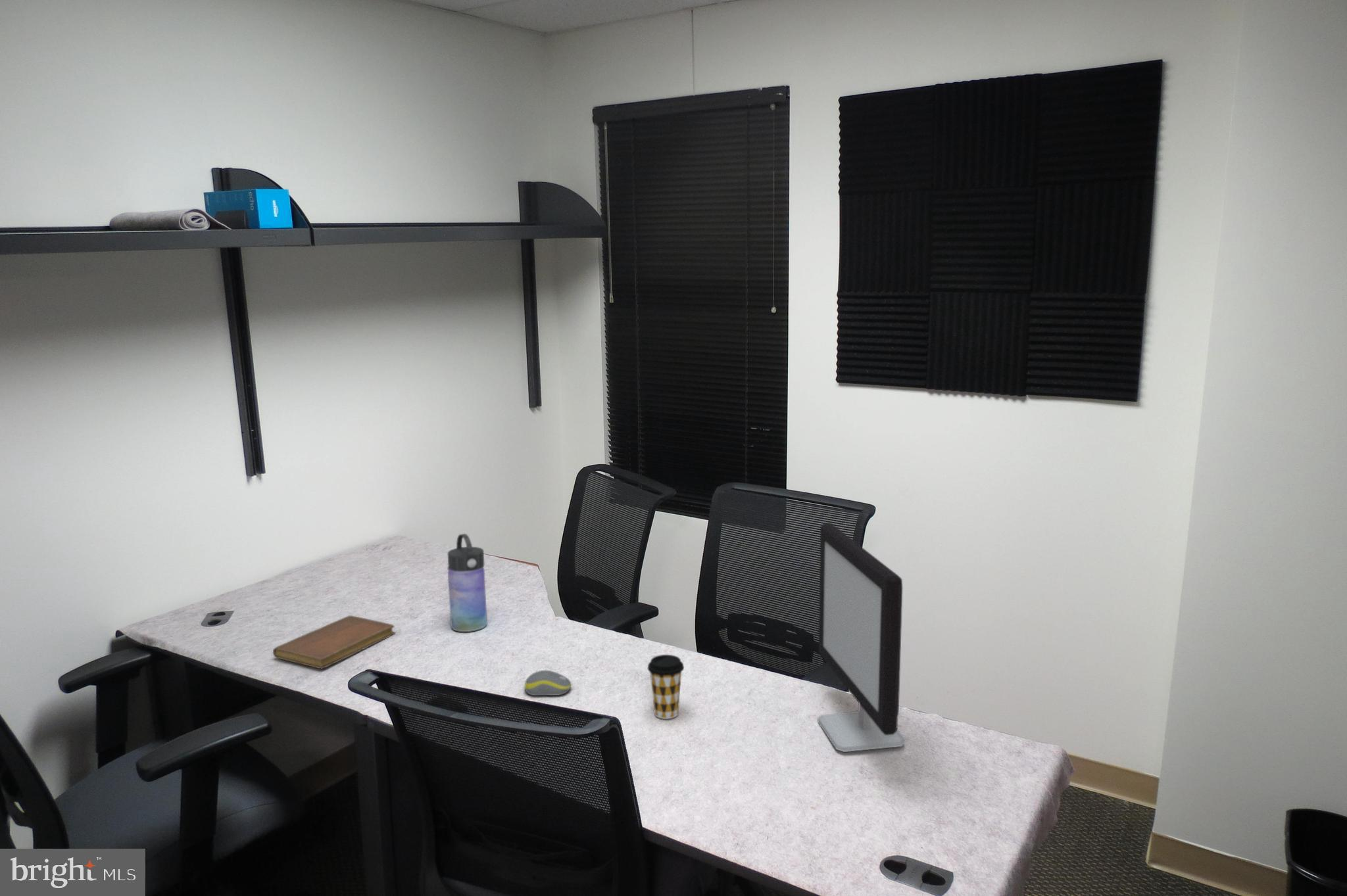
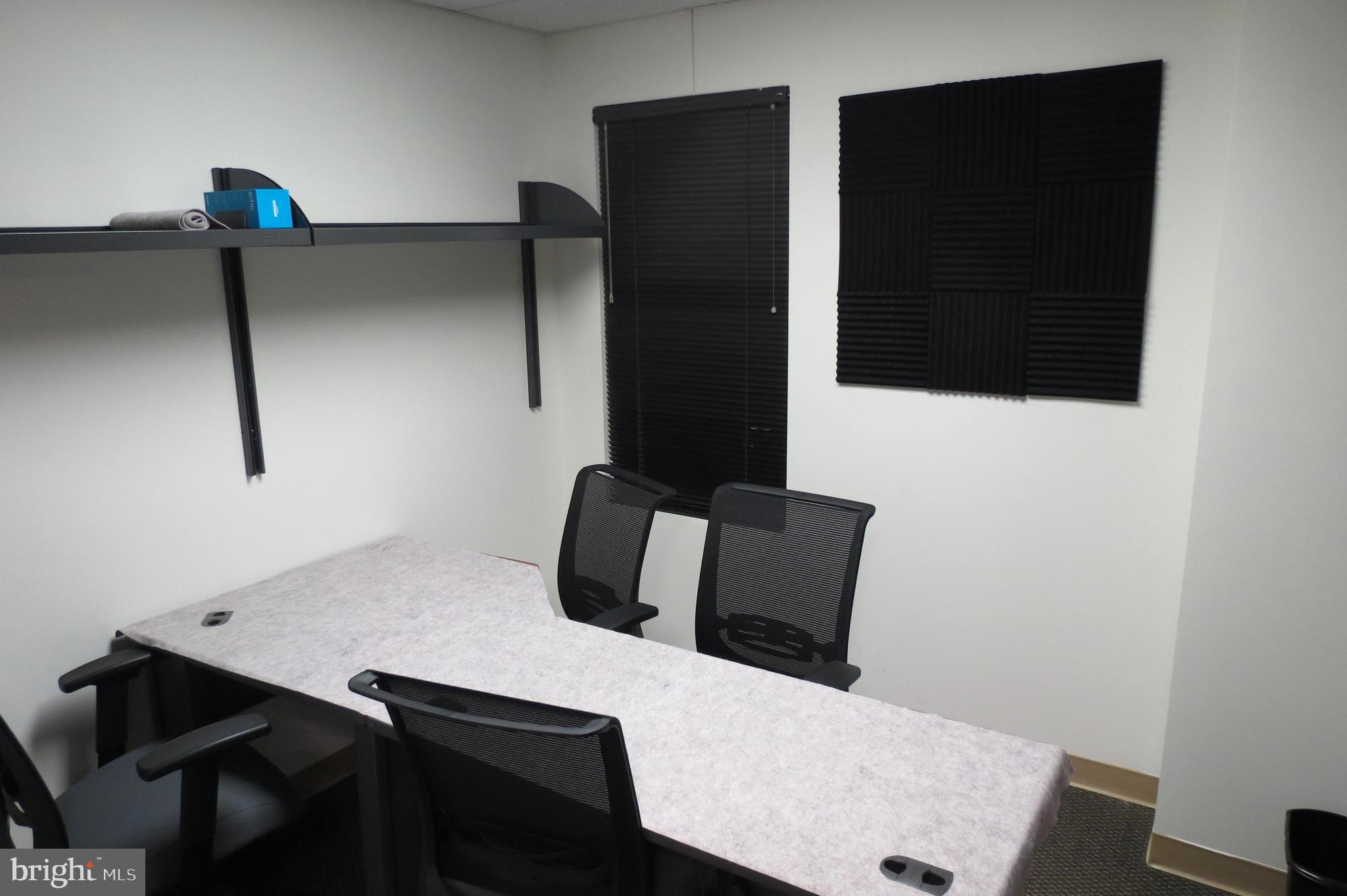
- water bottle [447,533,488,632]
- notebook [272,615,396,669]
- computer mouse [524,670,572,696]
- coffee cup [647,654,685,720]
- computer monitor [817,522,906,753]
